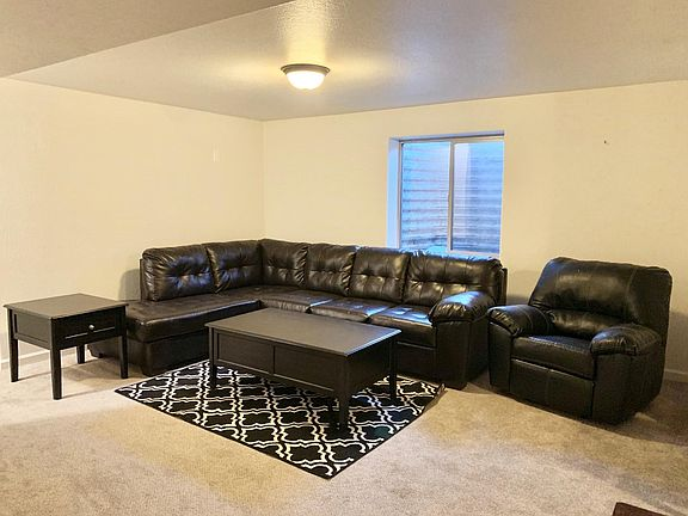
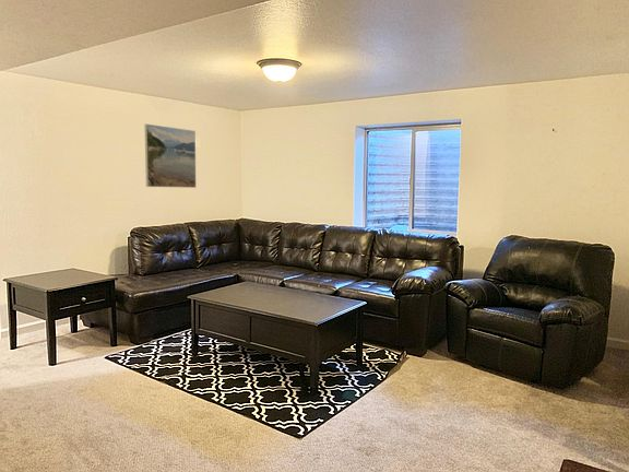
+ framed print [143,123,197,189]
